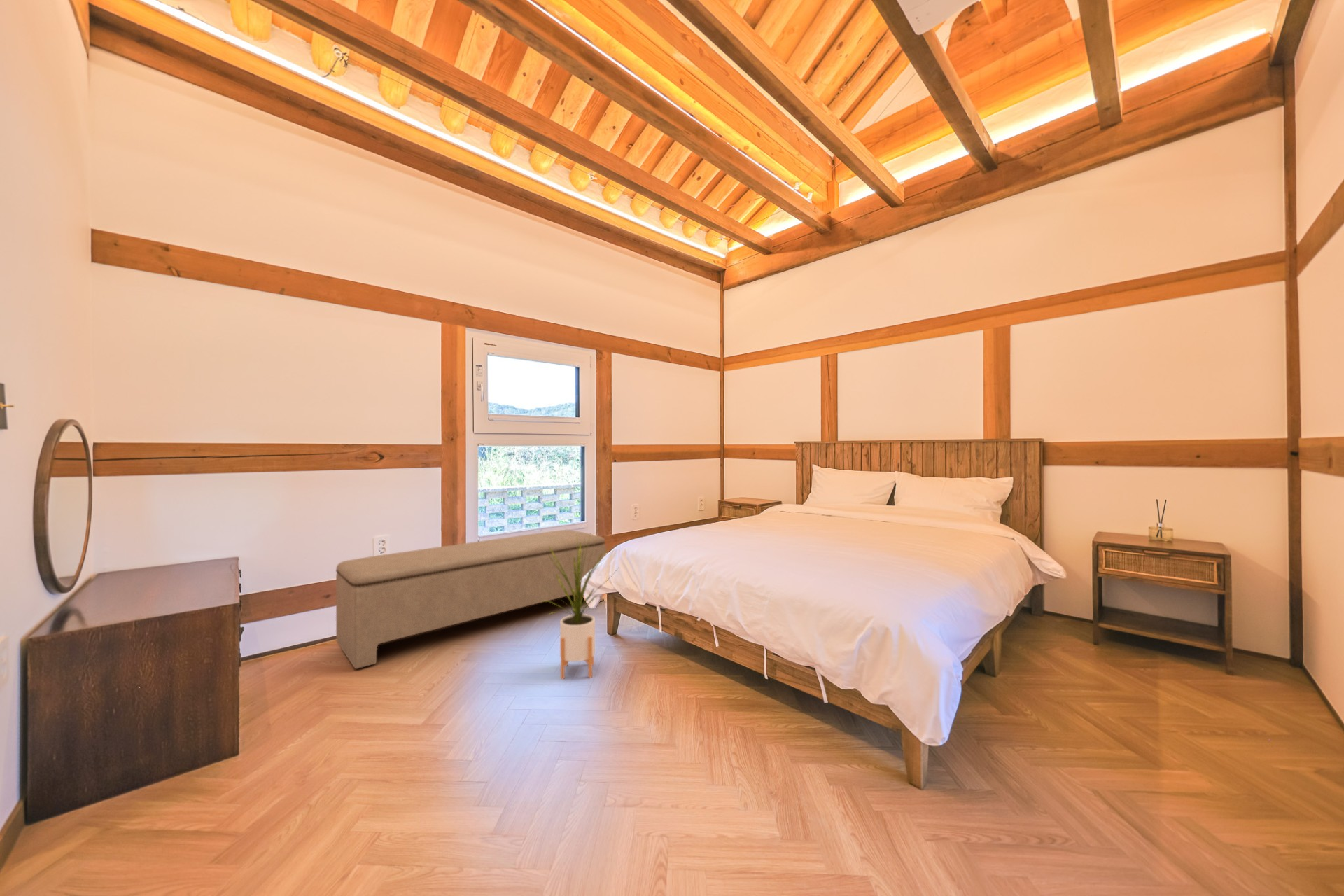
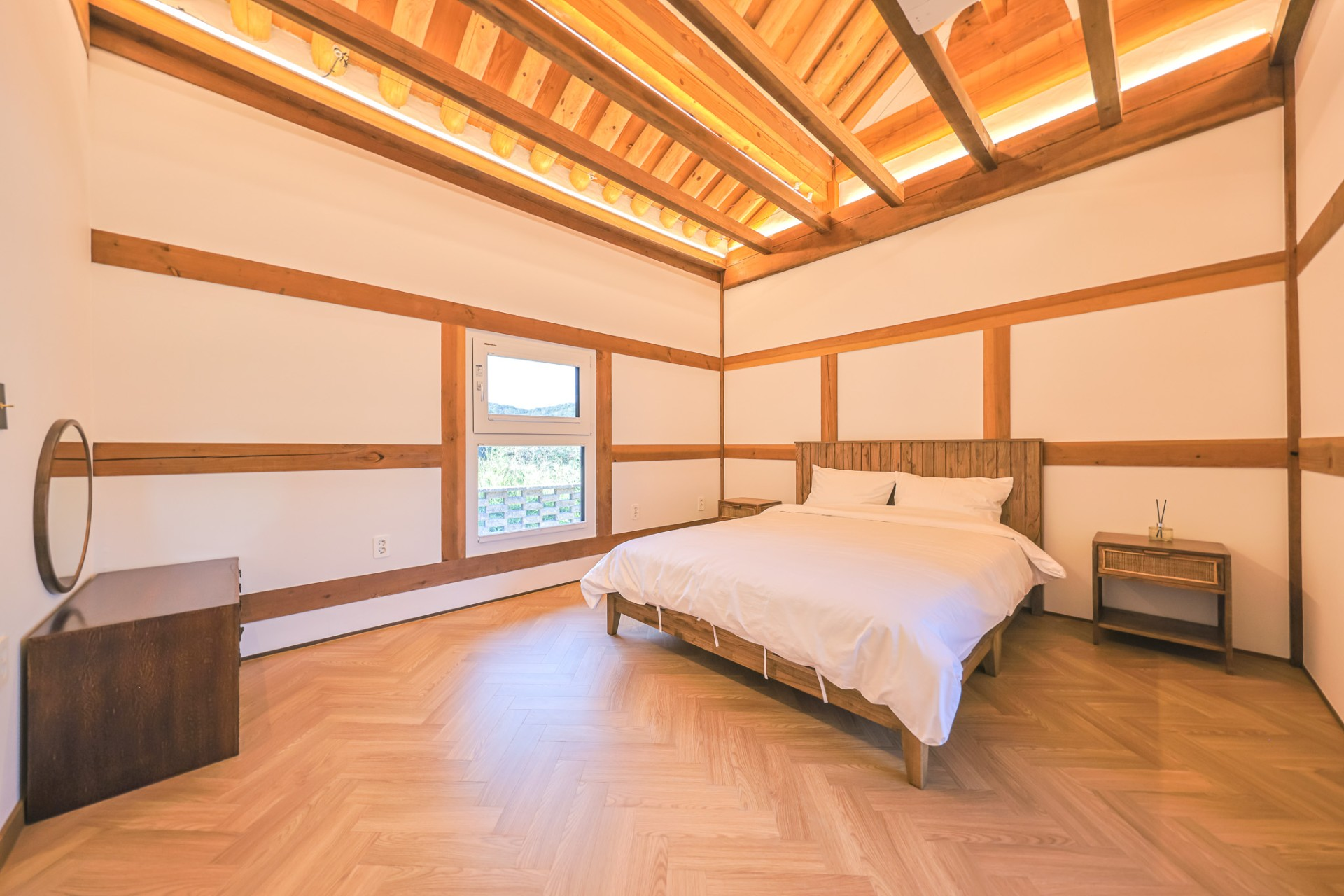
- house plant [540,533,619,680]
- bench [335,529,607,670]
